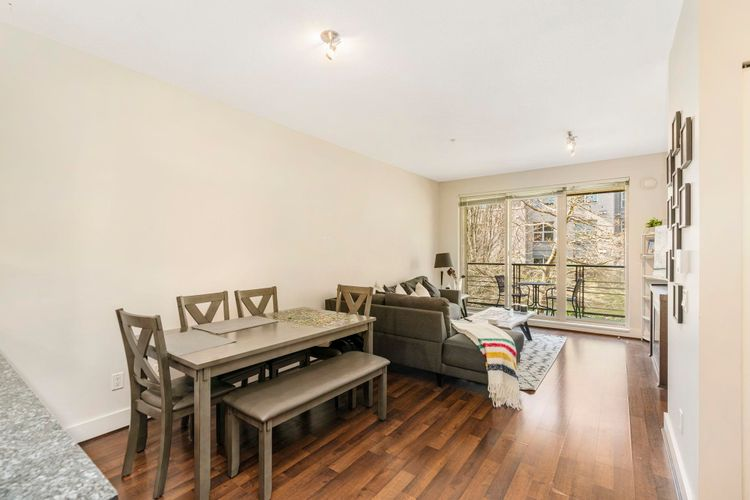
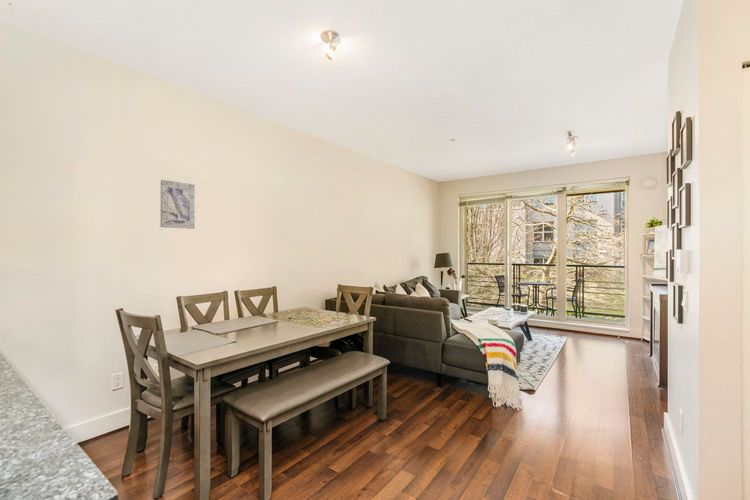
+ wall art [160,179,196,230]
